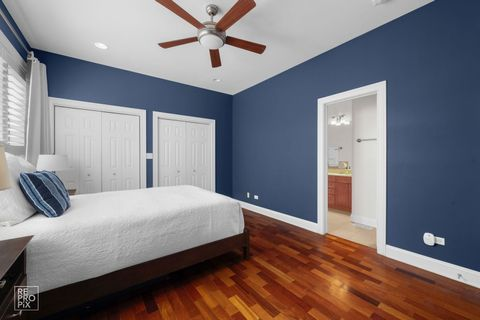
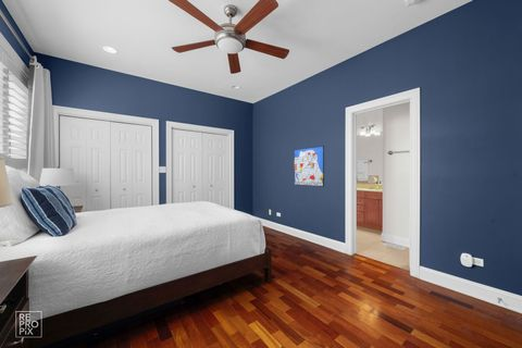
+ wall art [293,145,325,188]
